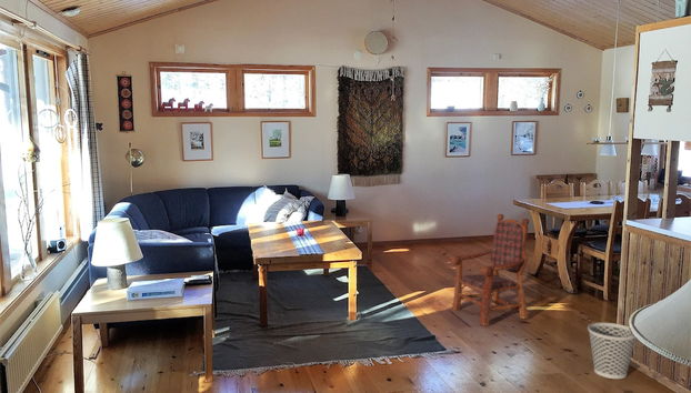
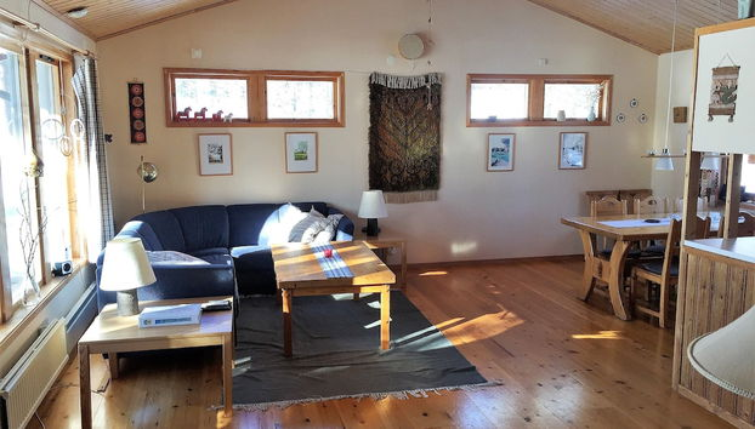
- armchair [449,213,530,326]
- wastebasket [587,322,637,380]
